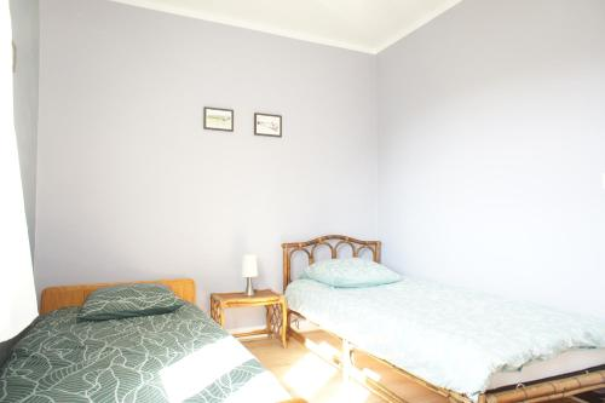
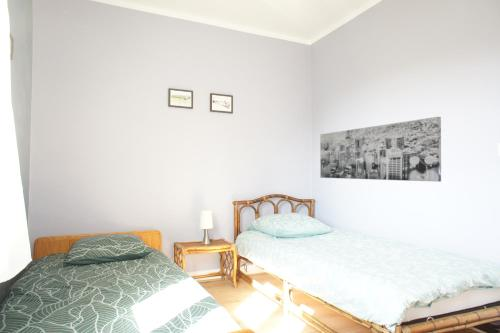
+ wall art [319,116,442,183]
